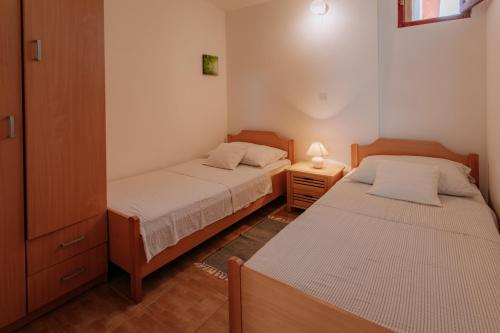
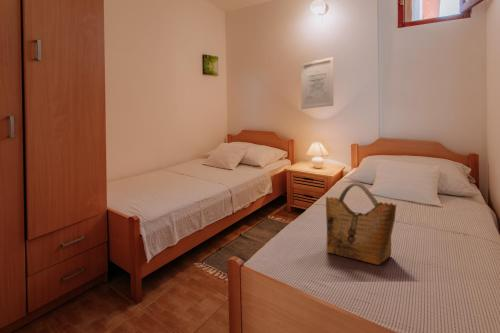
+ wall art [300,56,334,110]
+ grocery bag [325,182,397,266]
